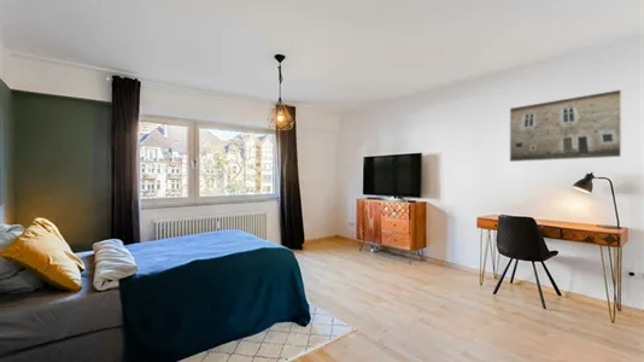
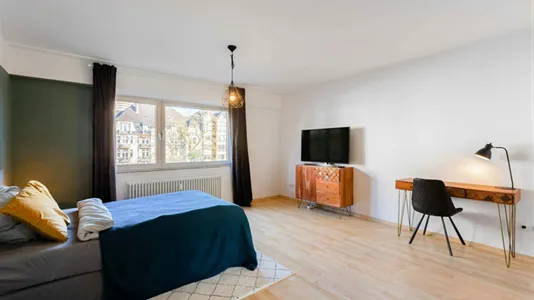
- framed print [509,88,622,163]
